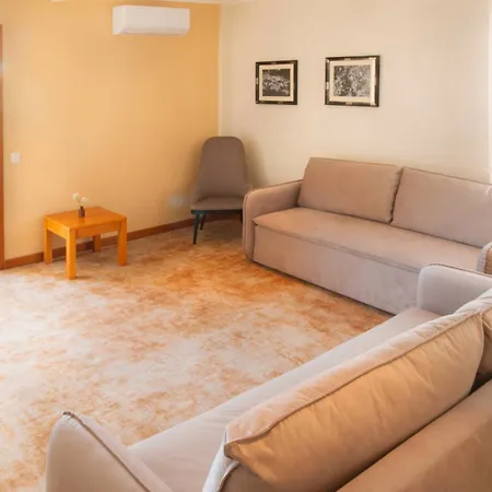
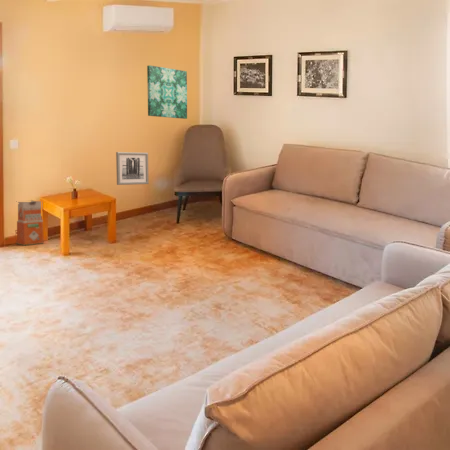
+ wall art [115,151,150,186]
+ waste bin [15,200,45,246]
+ wall art [146,64,188,120]
